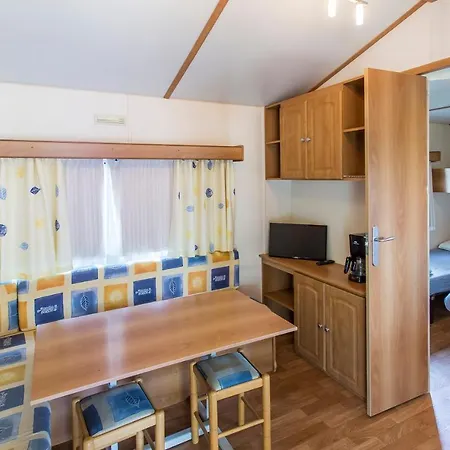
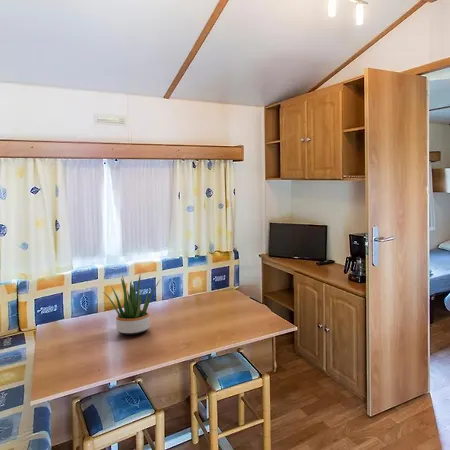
+ potted plant [104,274,161,336]
